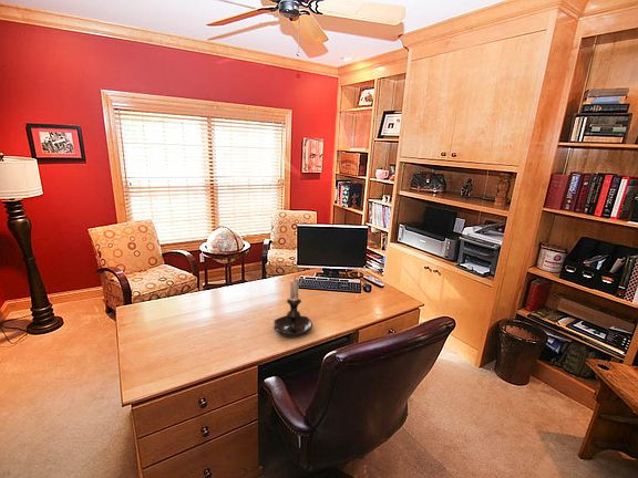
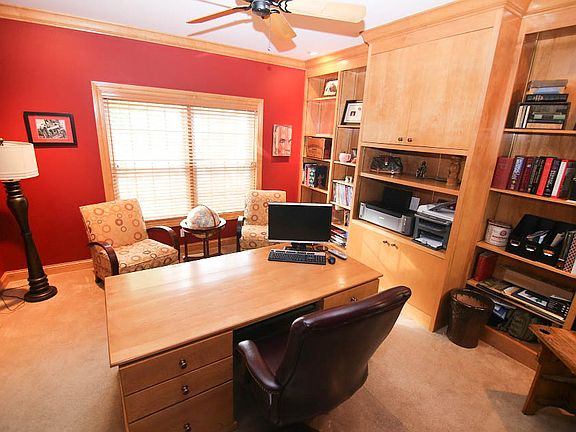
- candle holder [272,276,313,339]
